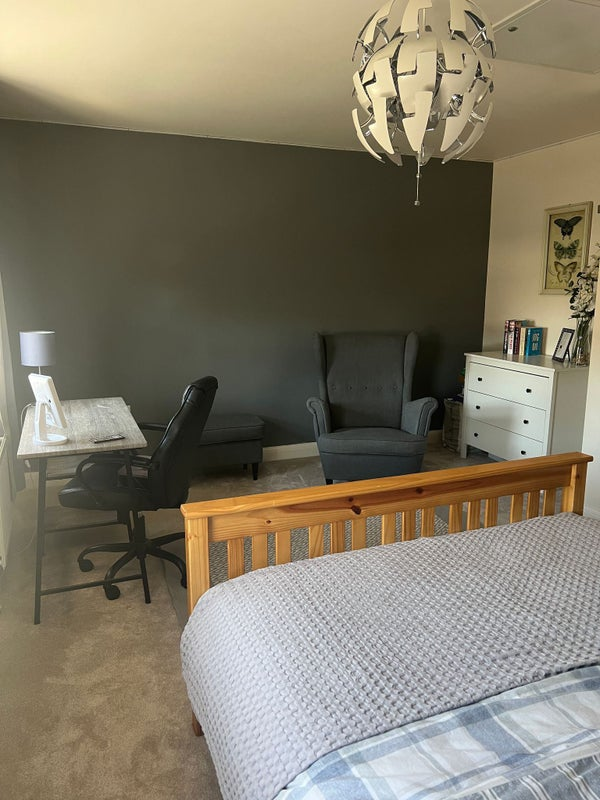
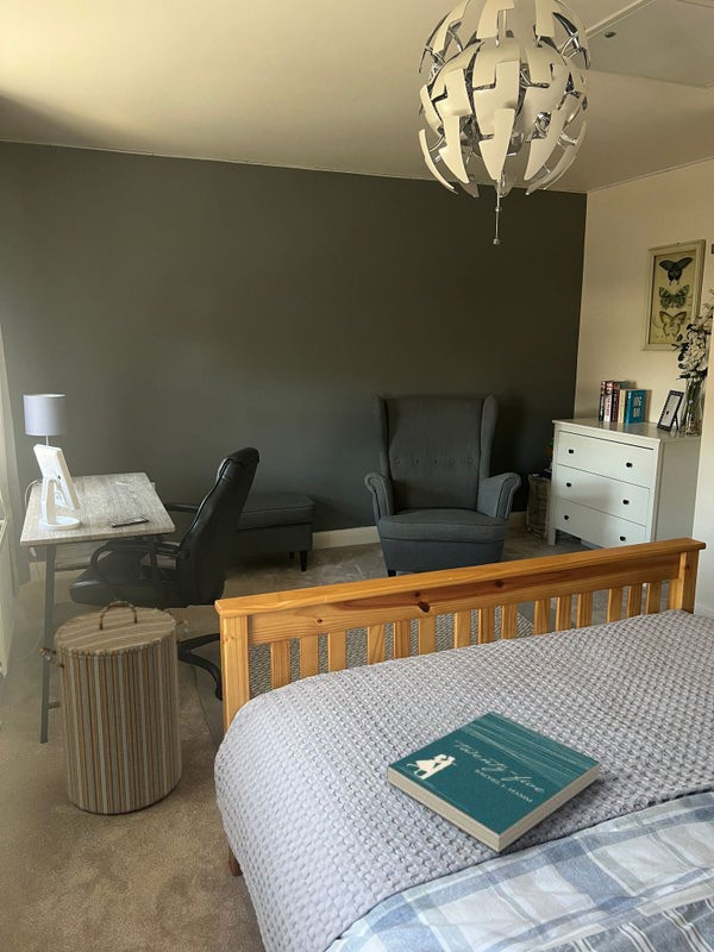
+ book [386,710,601,854]
+ laundry hamper [38,600,190,815]
